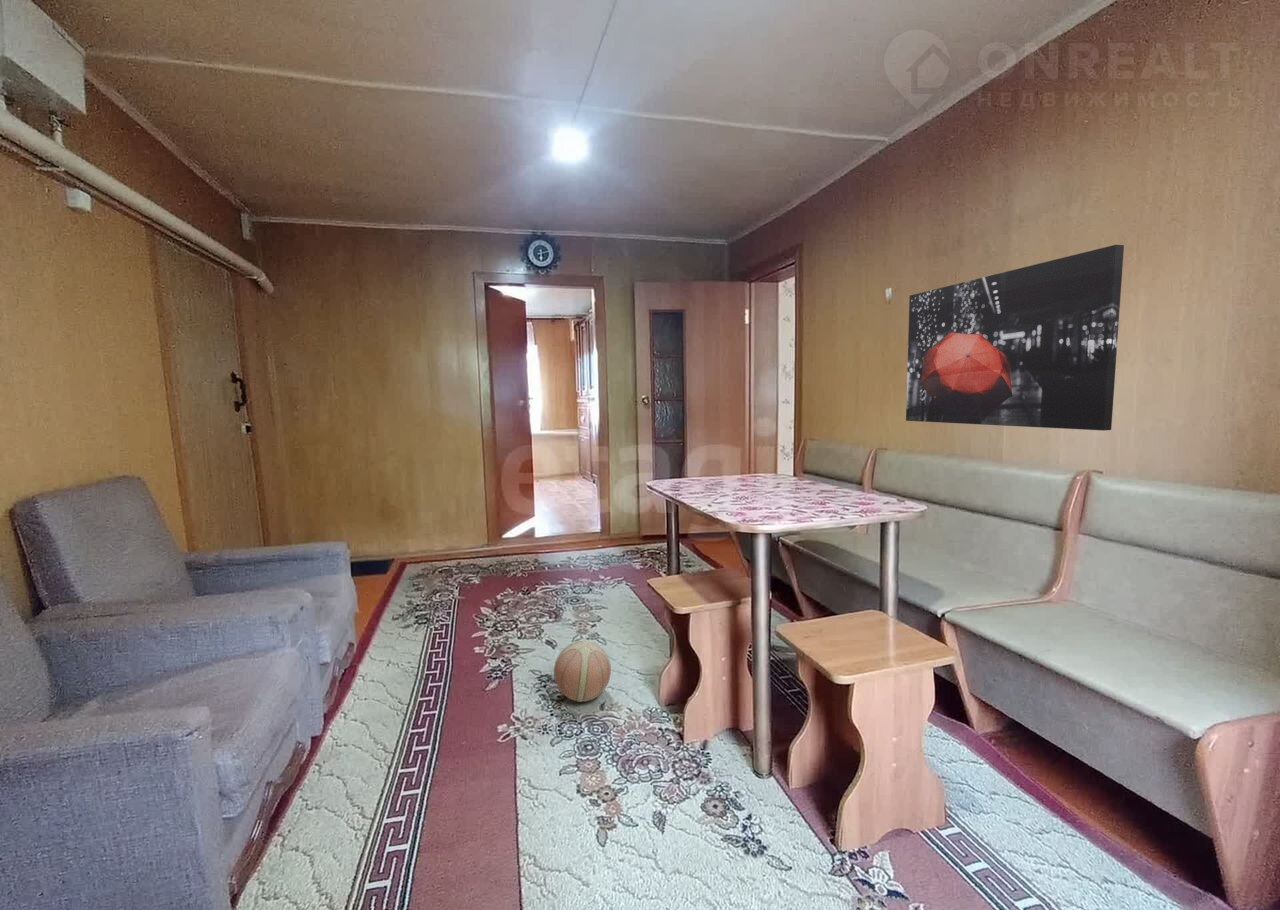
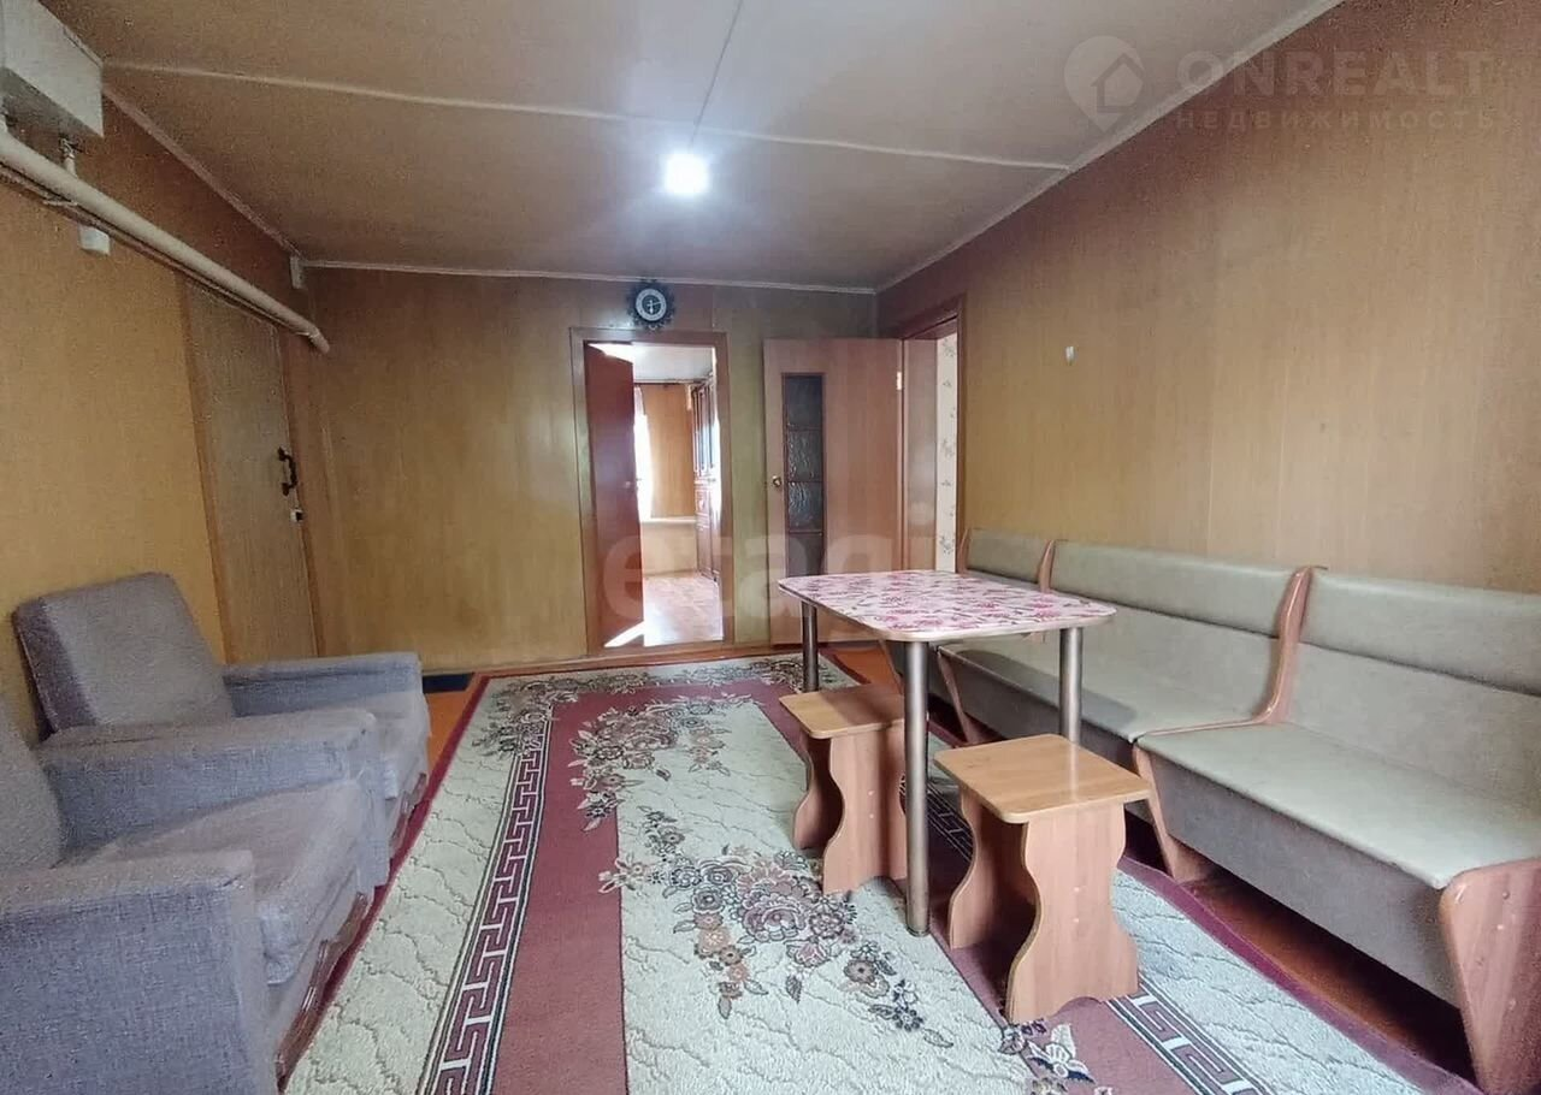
- wall art [905,244,1125,432]
- ball [553,640,612,703]
